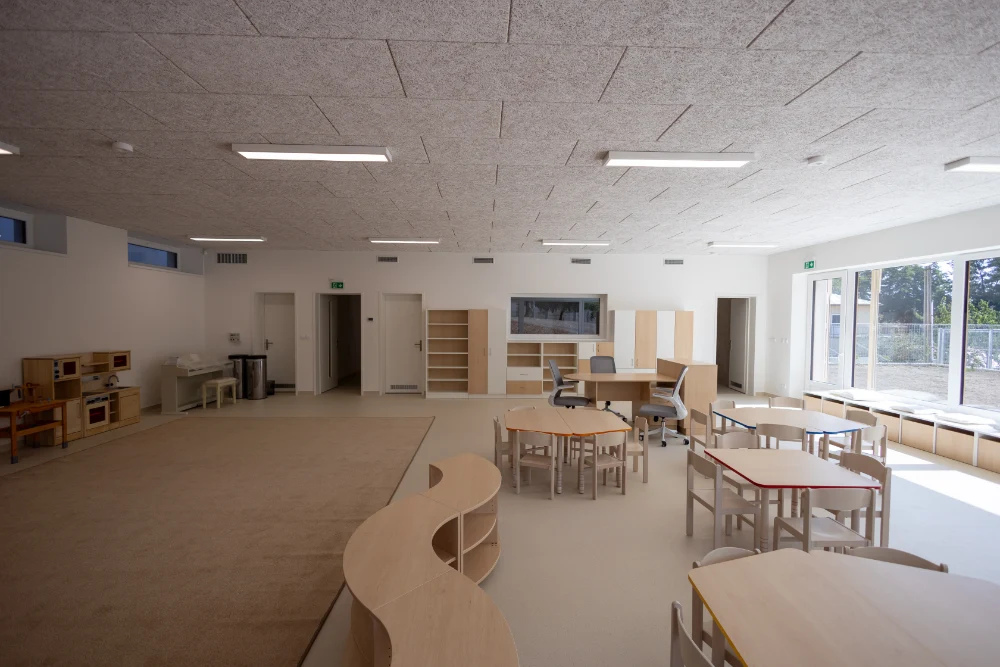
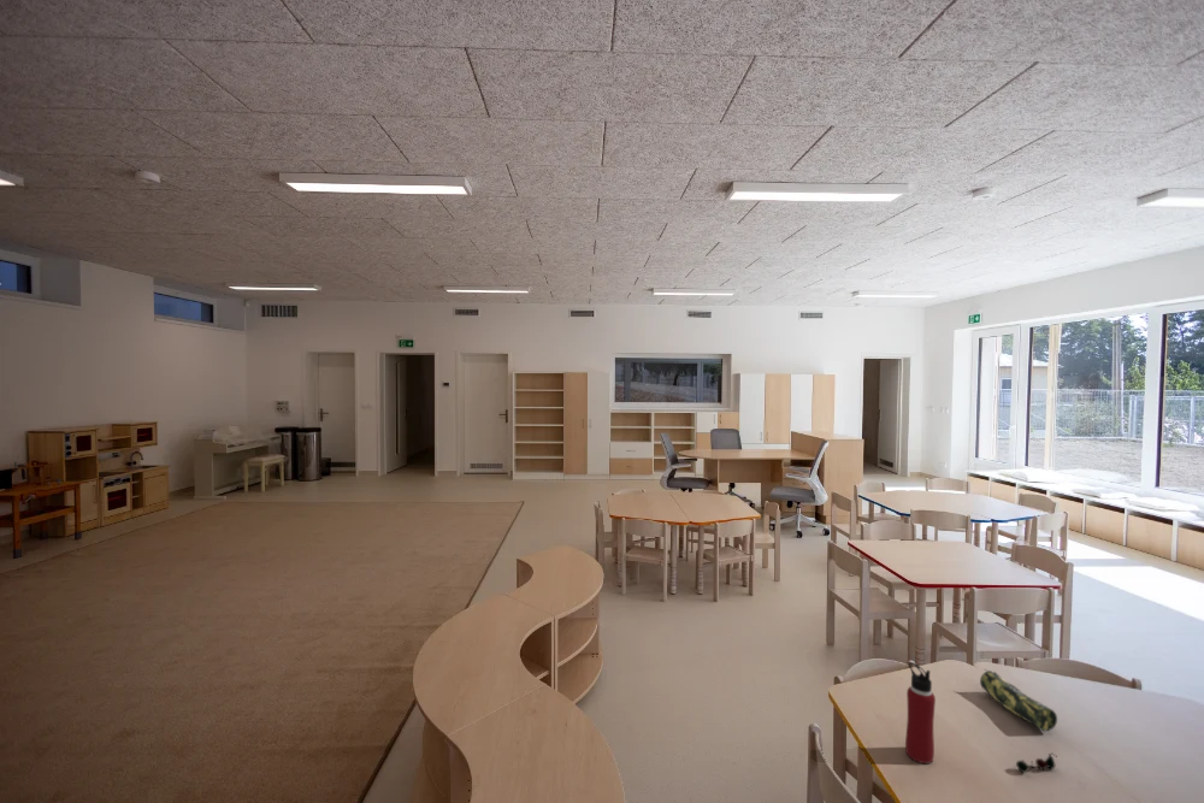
+ water bottle [904,661,937,764]
+ pencil case [979,668,1058,732]
+ fruit [1015,751,1058,774]
